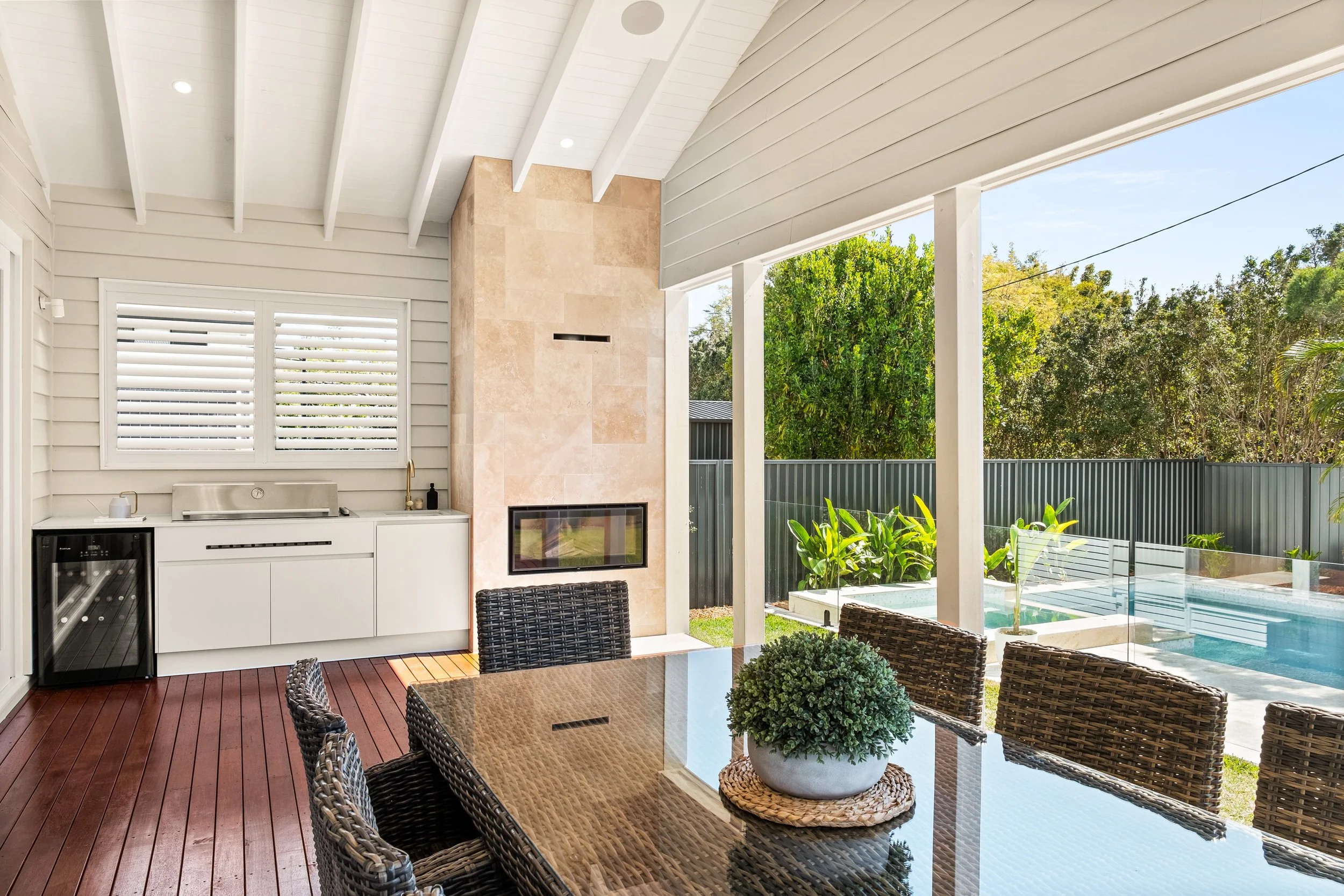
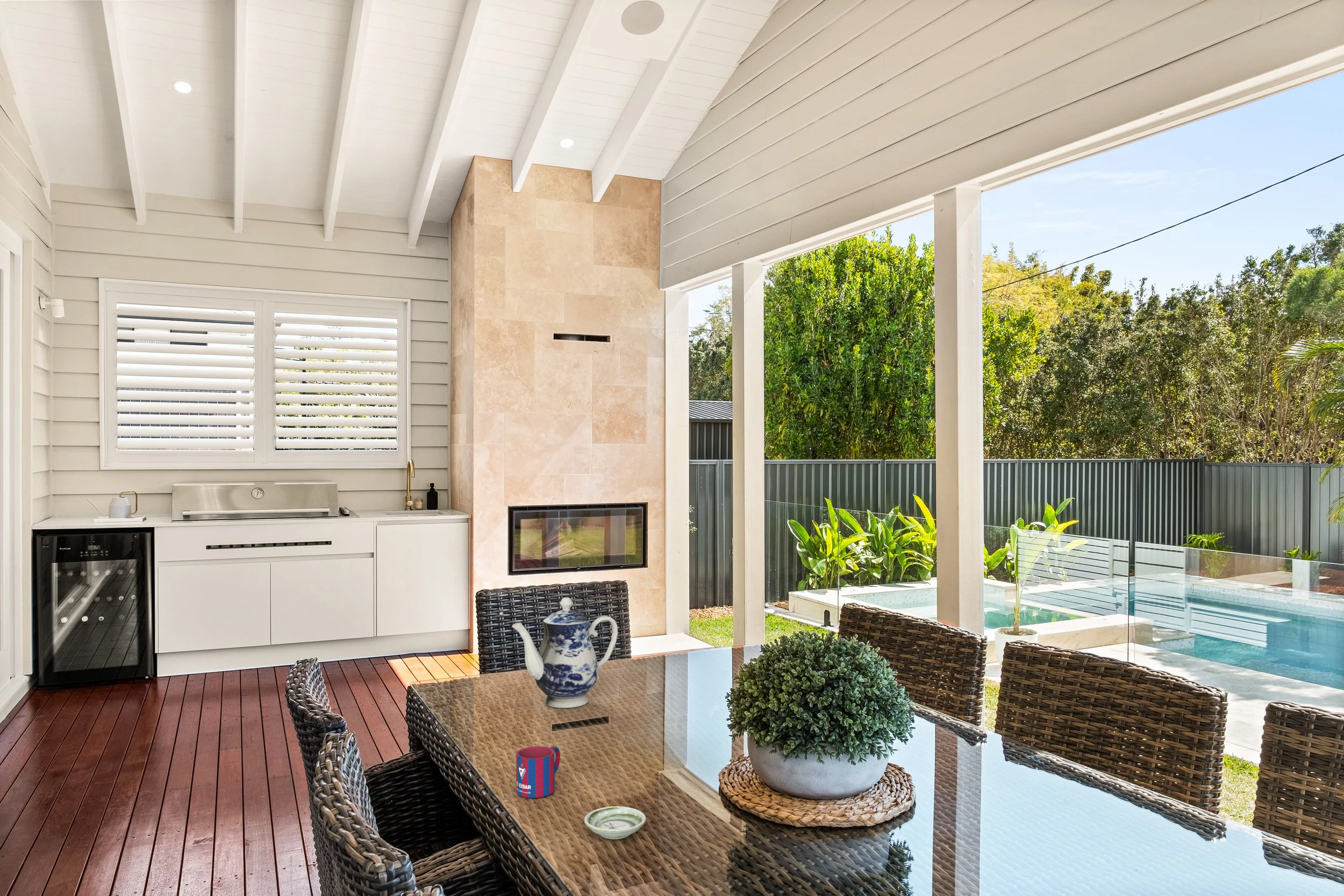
+ saucer [584,806,647,840]
+ mug [516,746,561,799]
+ teapot [511,597,618,708]
